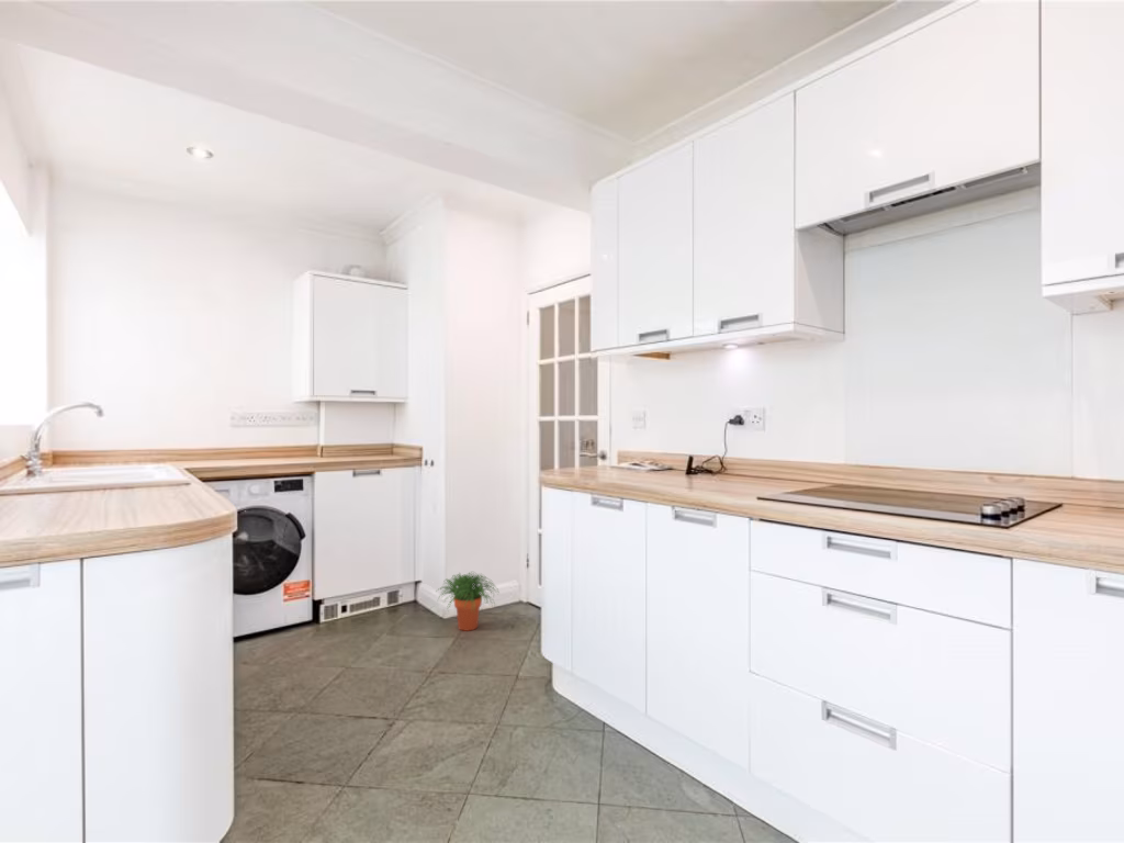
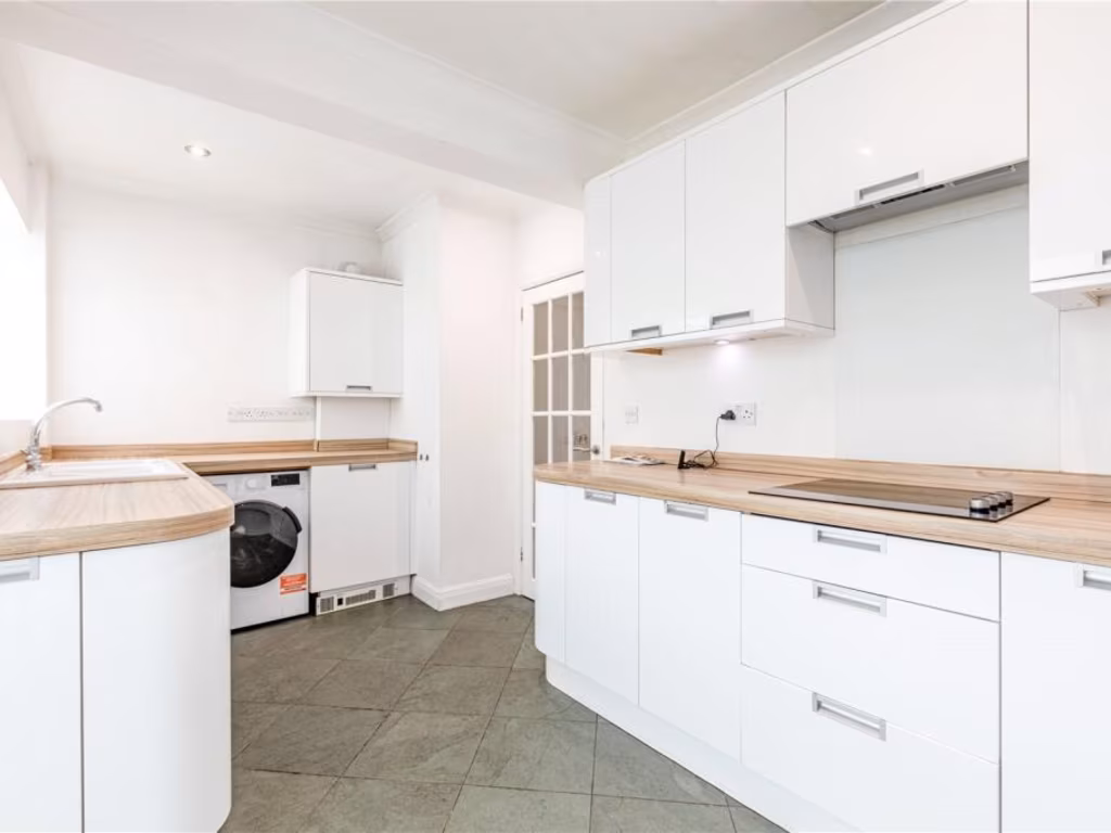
- potted plant [436,571,501,632]
